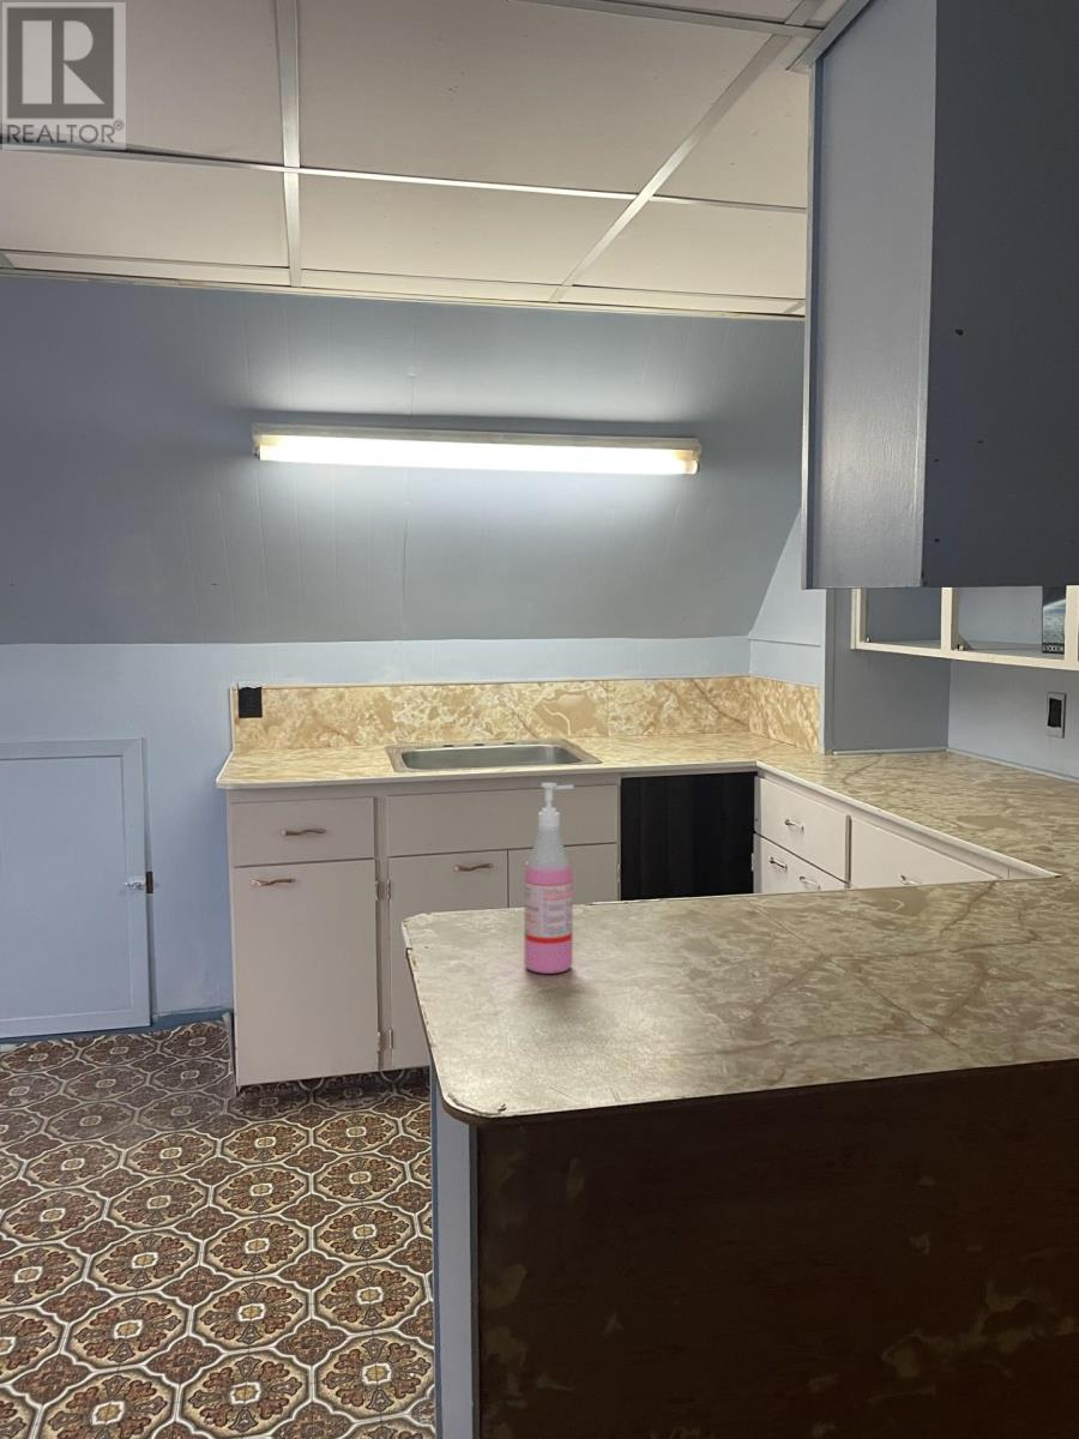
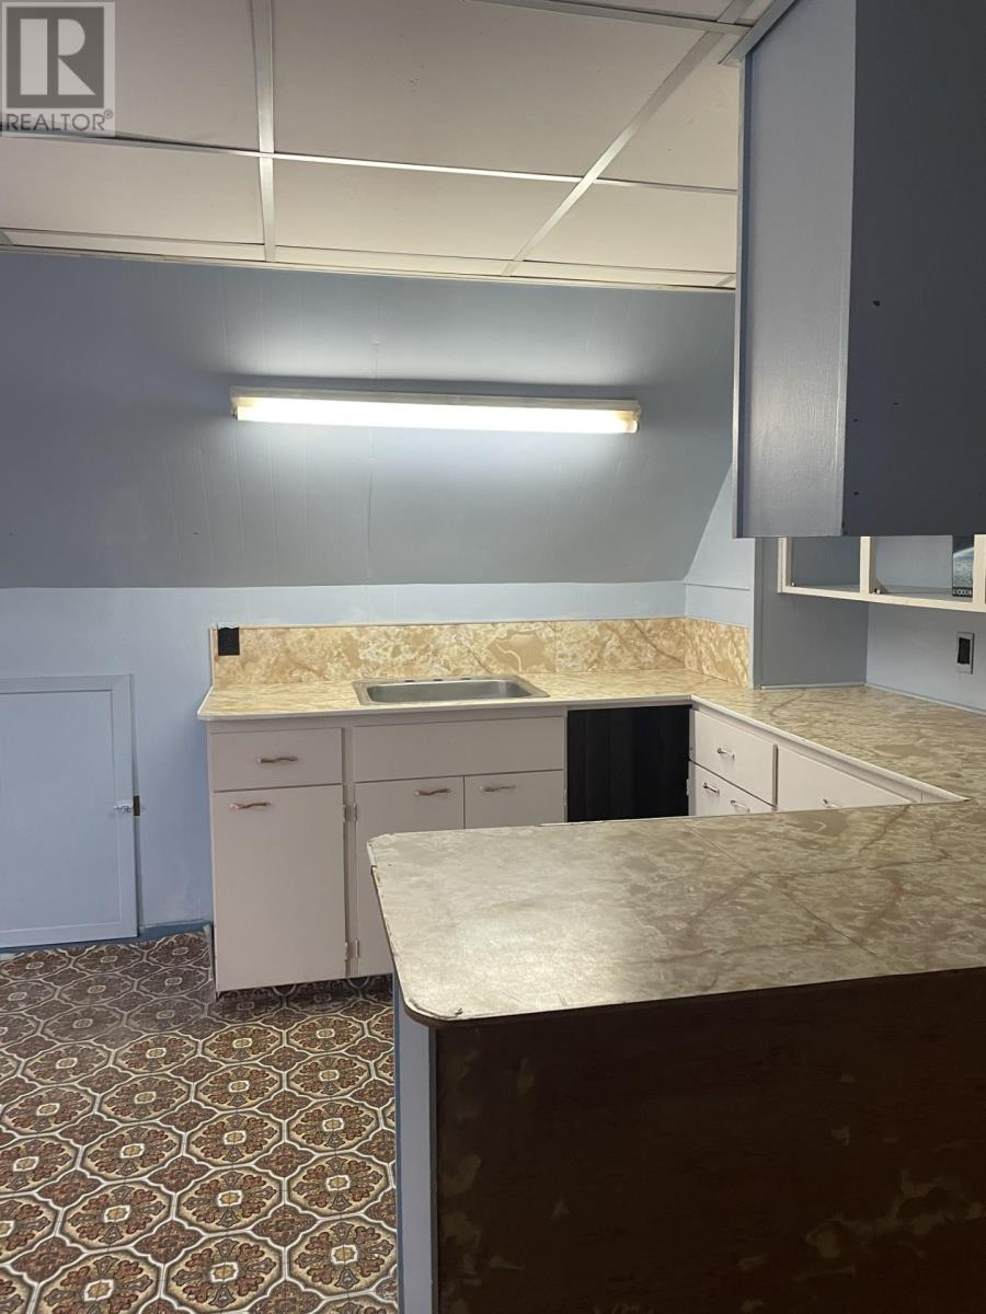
- soap dispenser [523,782,574,975]
